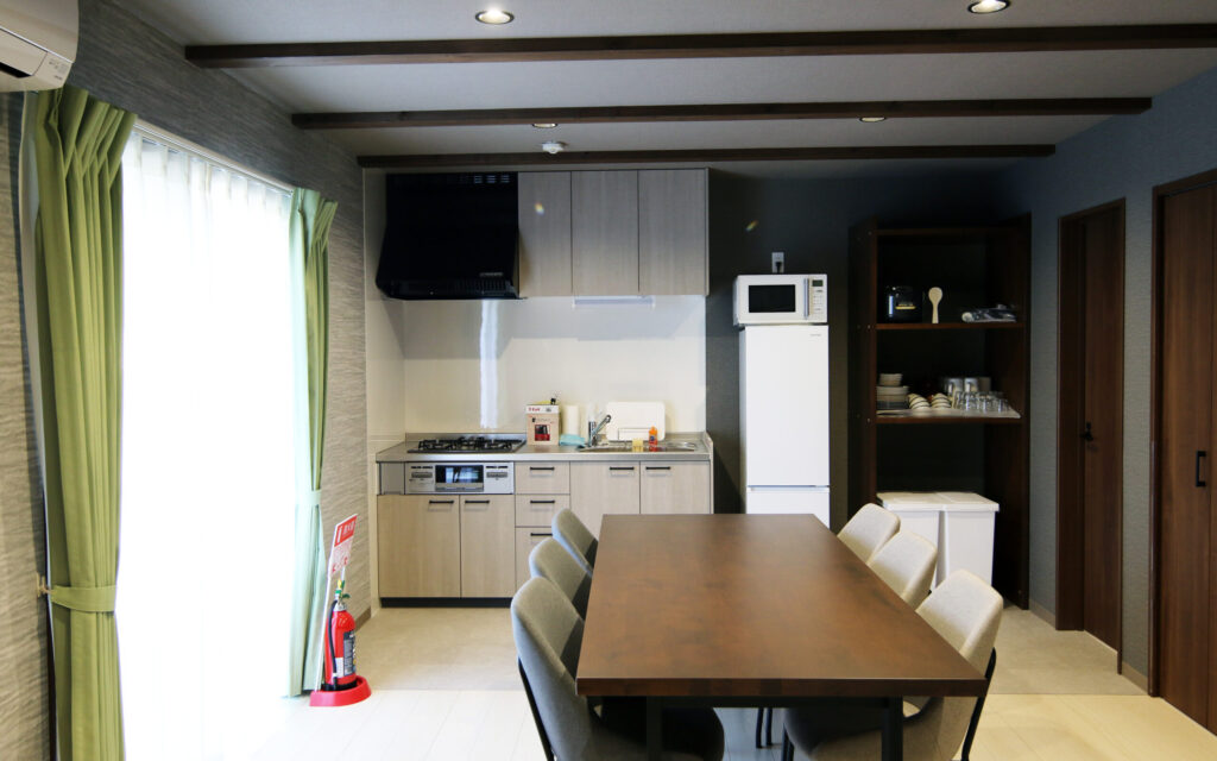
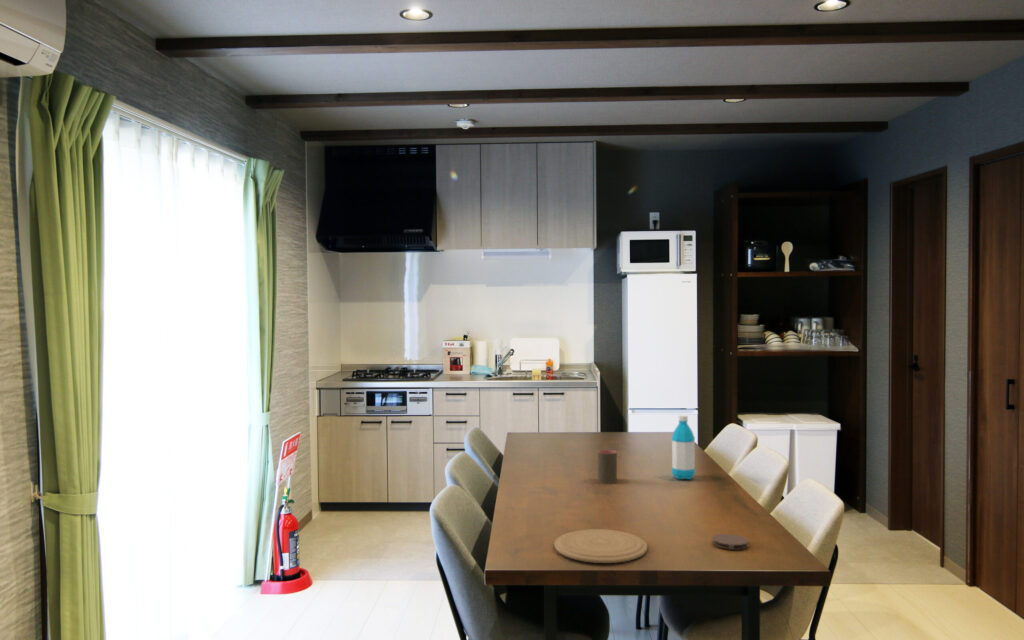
+ coaster [712,533,749,551]
+ cup [597,449,618,485]
+ plate [553,528,648,564]
+ water bottle [670,414,696,480]
